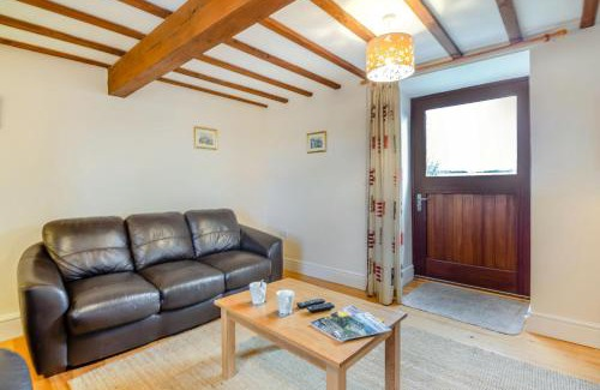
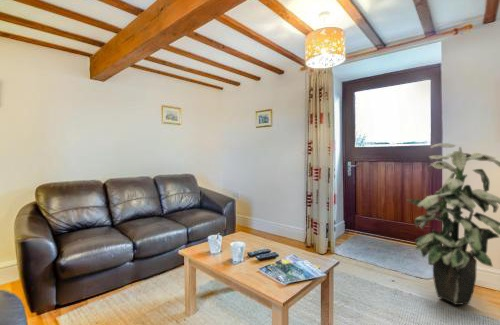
+ indoor plant [406,142,500,306]
